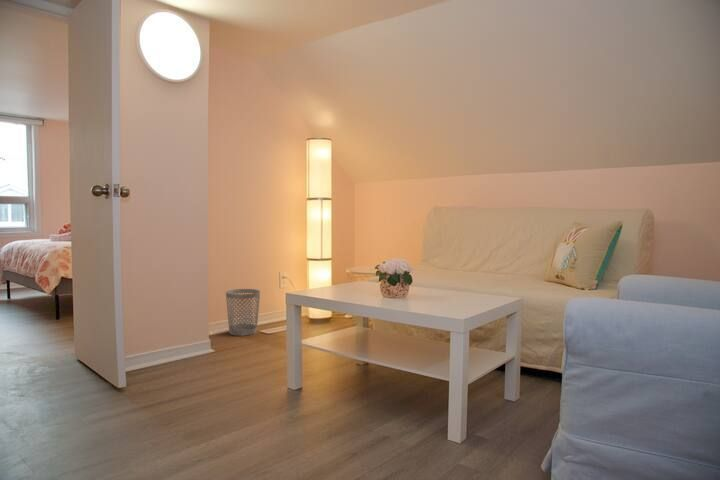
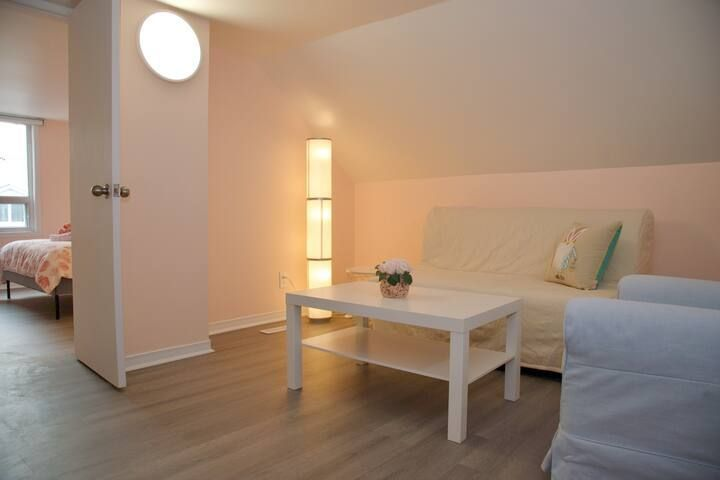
- wastebasket [225,288,261,337]
